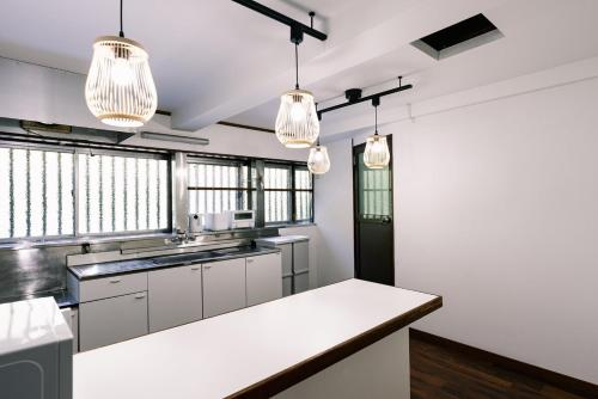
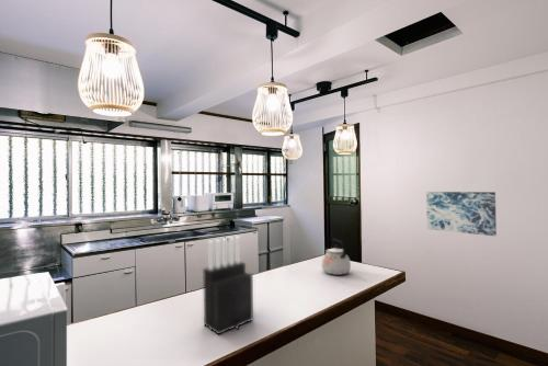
+ wall art [425,191,498,237]
+ knife block [202,235,254,335]
+ kettle [320,237,352,276]
